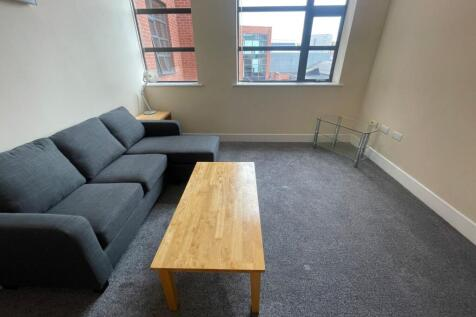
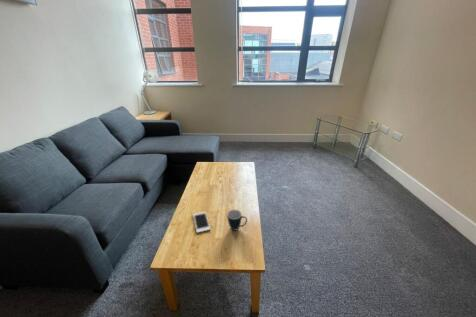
+ cell phone [192,211,211,234]
+ mug [227,209,248,231]
